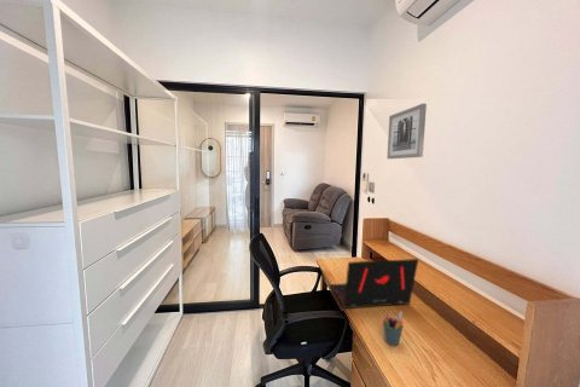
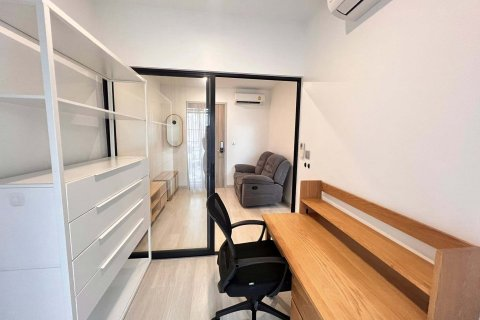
- wall art [387,103,428,160]
- pen holder [382,310,405,347]
- laptop [329,258,419,310]
